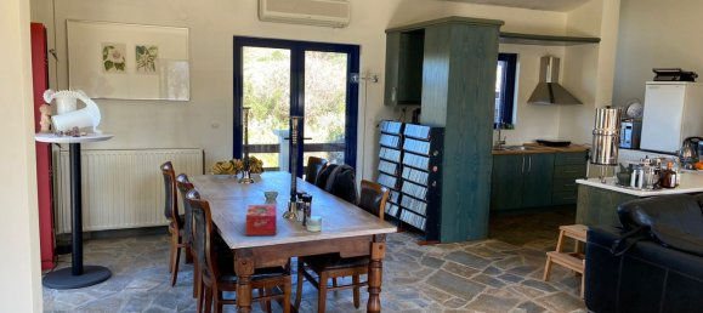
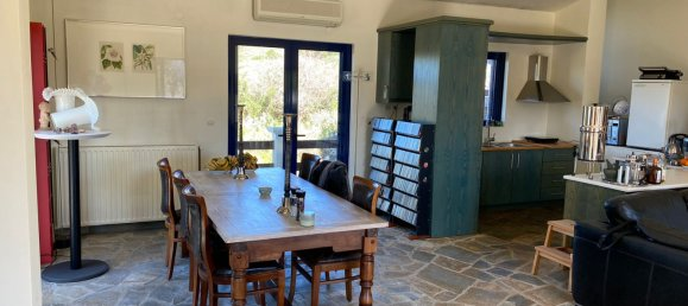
- tissue box [245,204,278,237]
